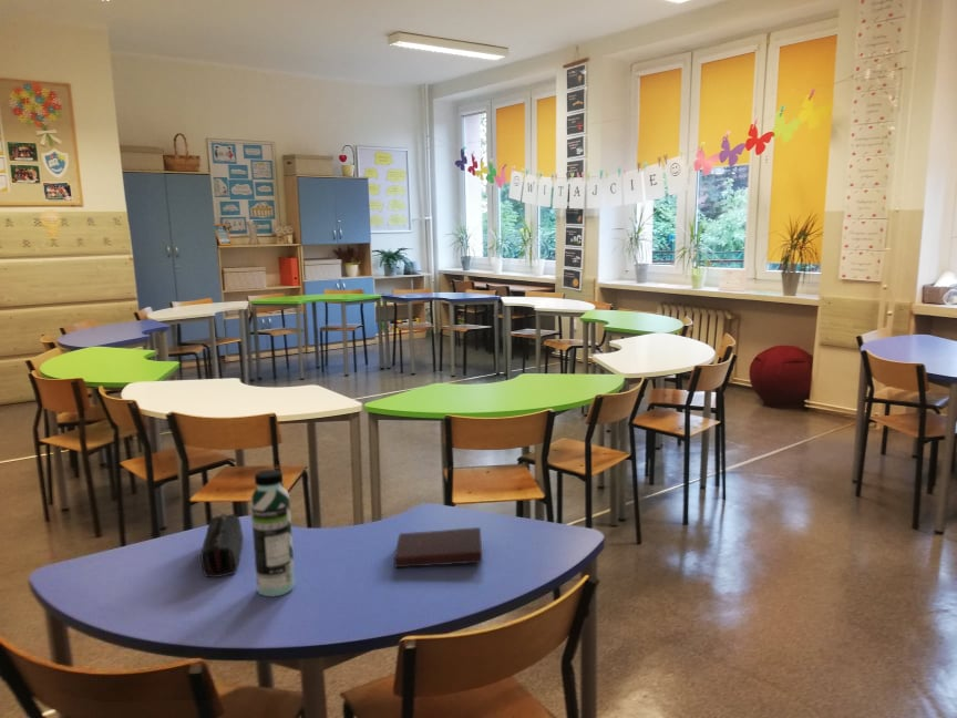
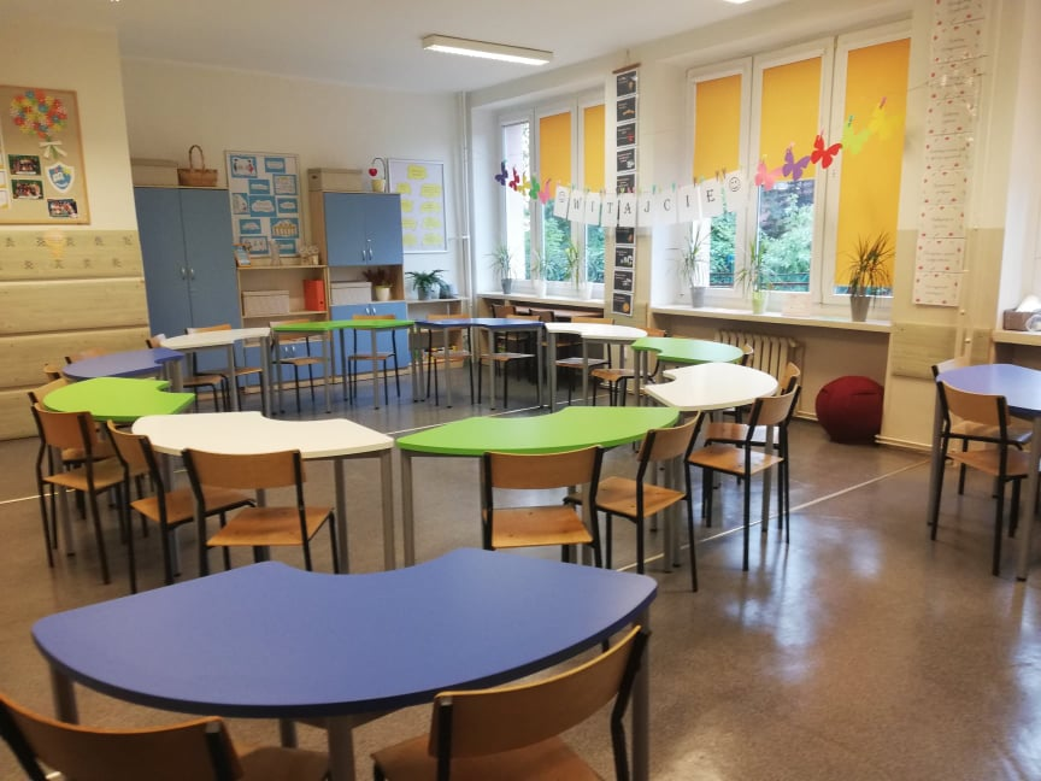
- book [393,526,483,568]
- pencil case [199,512,245,578]
- water bottle [249,469,296,597]
